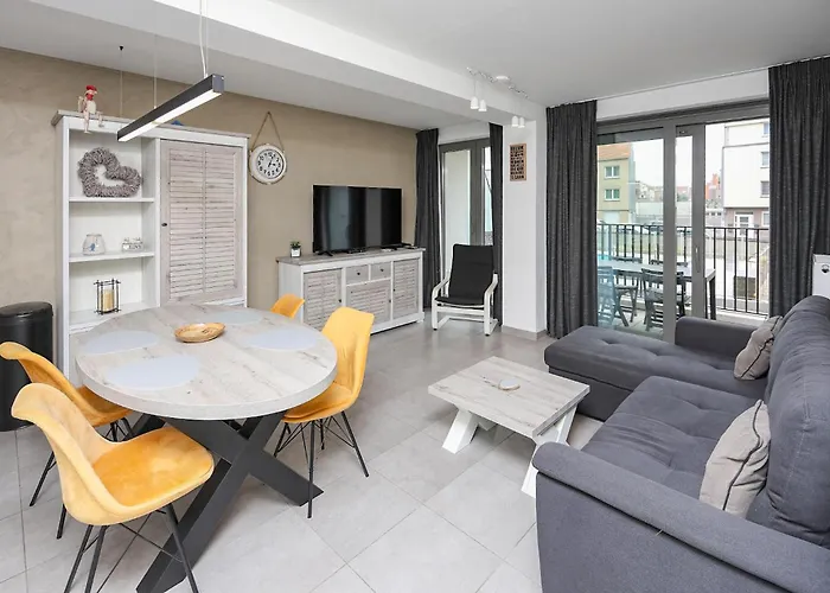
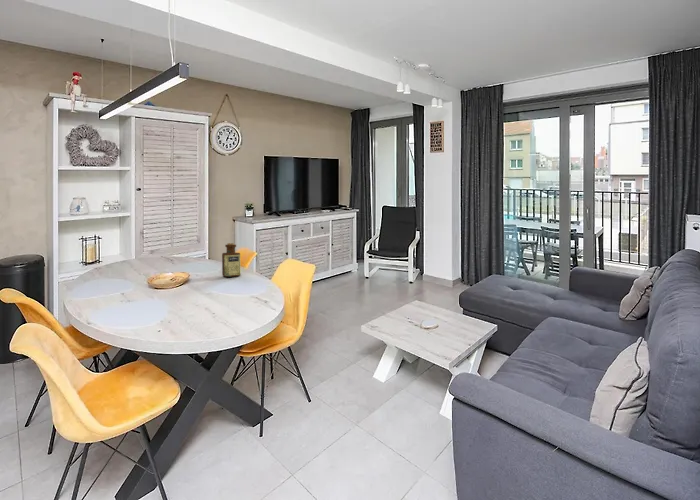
+ bottle [221,242,242,278]
